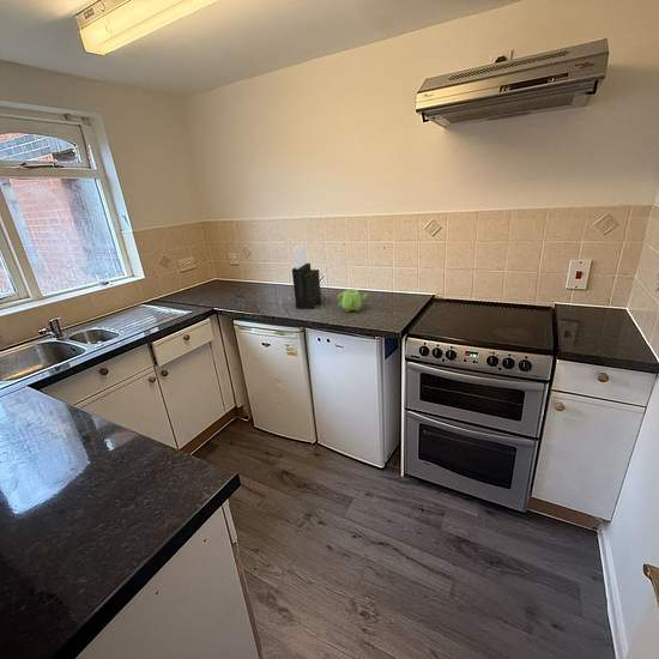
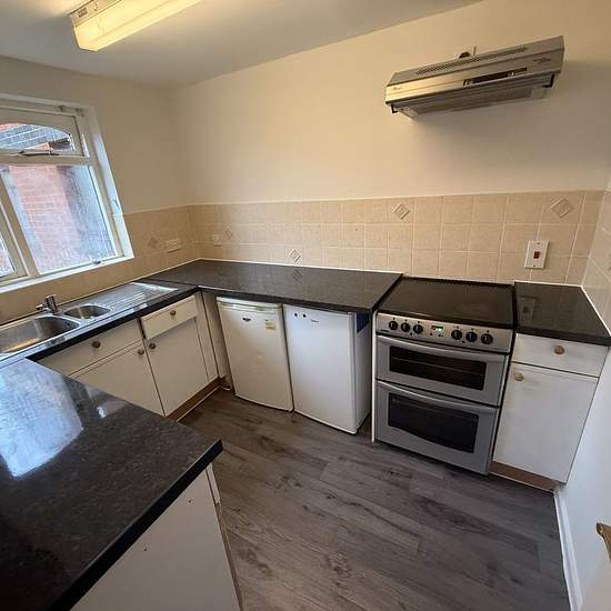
- knife block [291,243,322,310]
- teapot [337,288,369,313]
